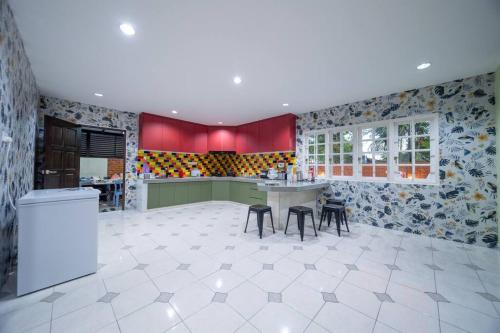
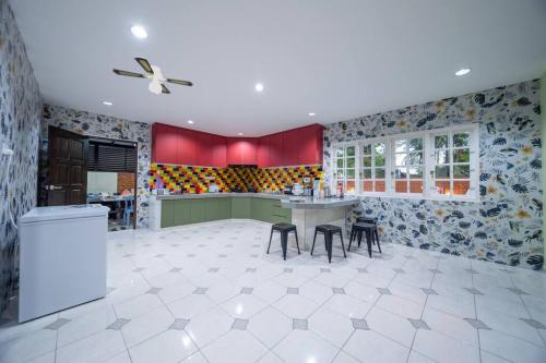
+ ceiling fan [111,56,194,95]
